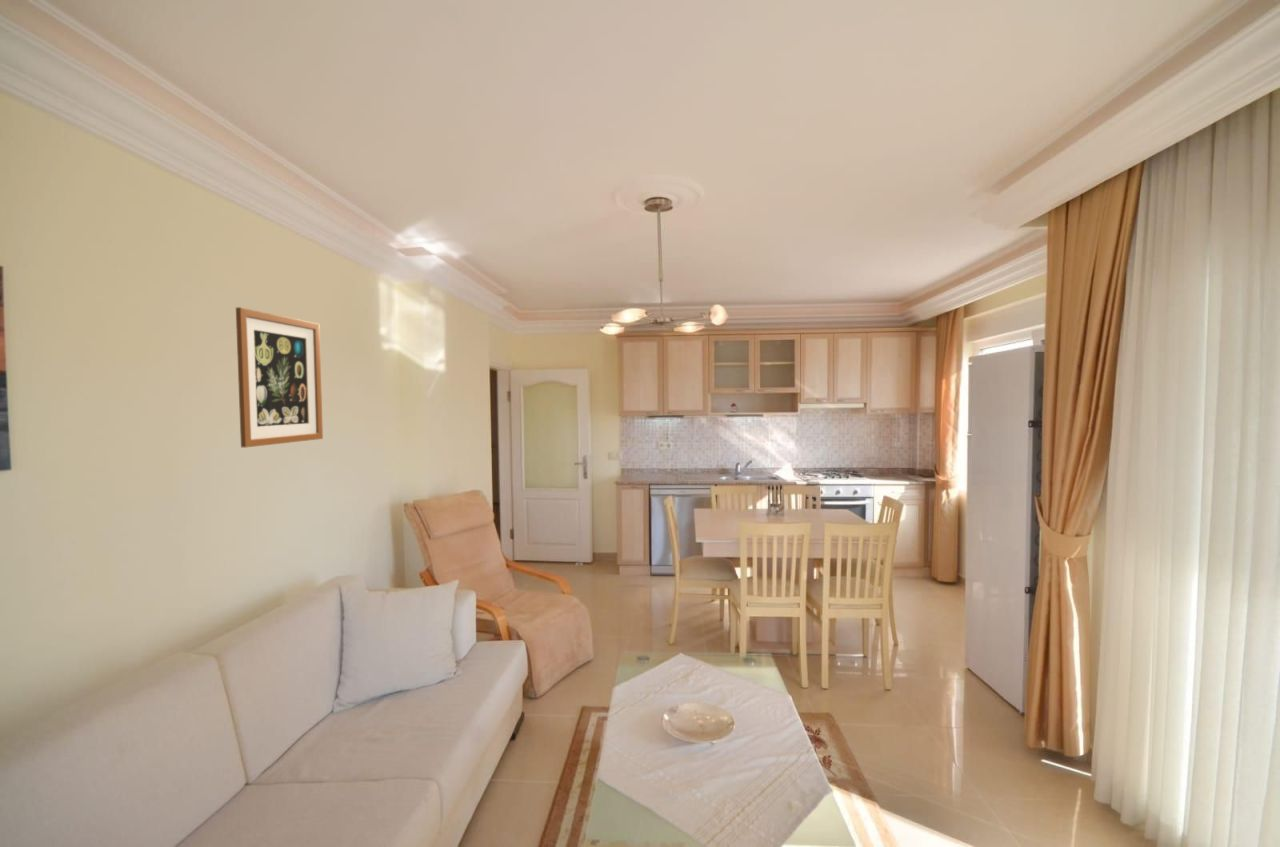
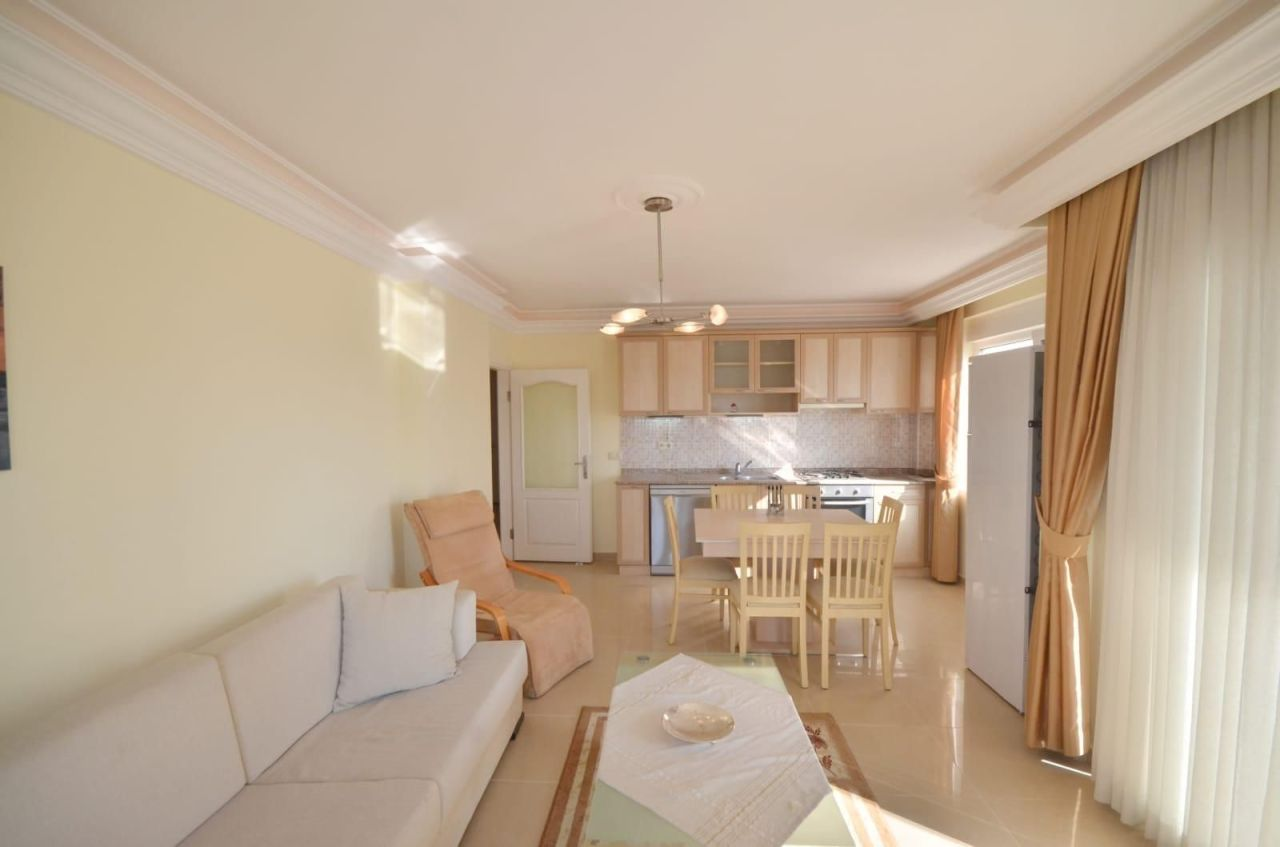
- wall art [235,306,324,448]
